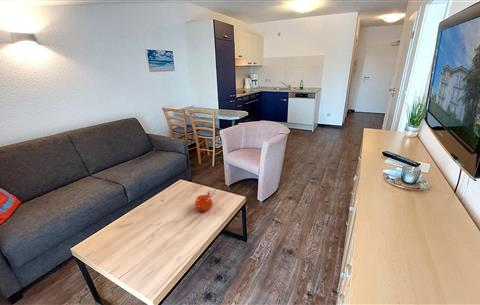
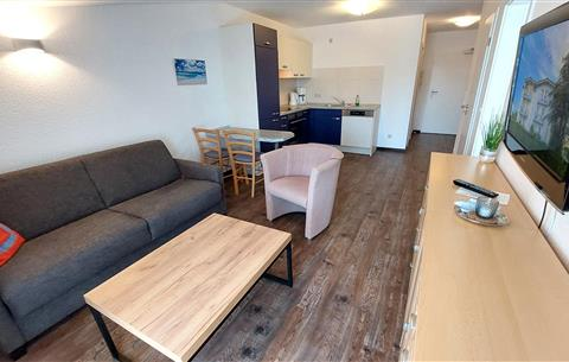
- teapot [194,190,214,212]
